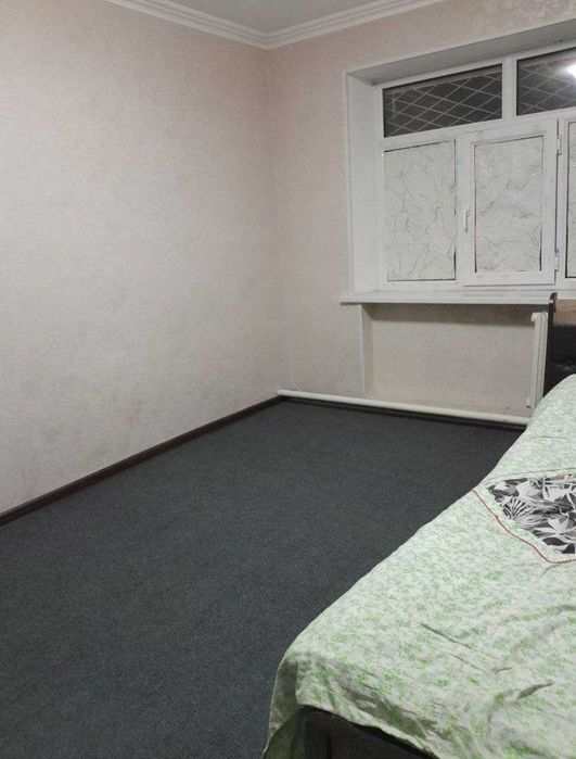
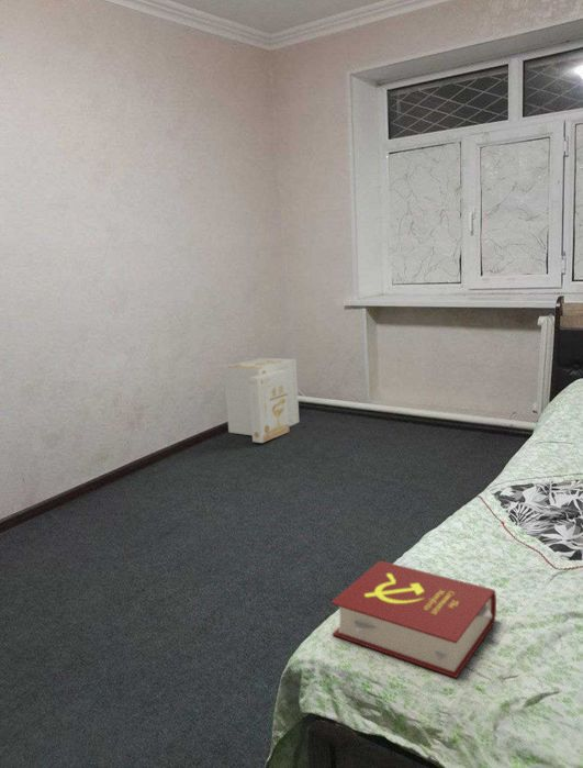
+ product box [223,357,300,444]
+ book [329,559,497,679]
